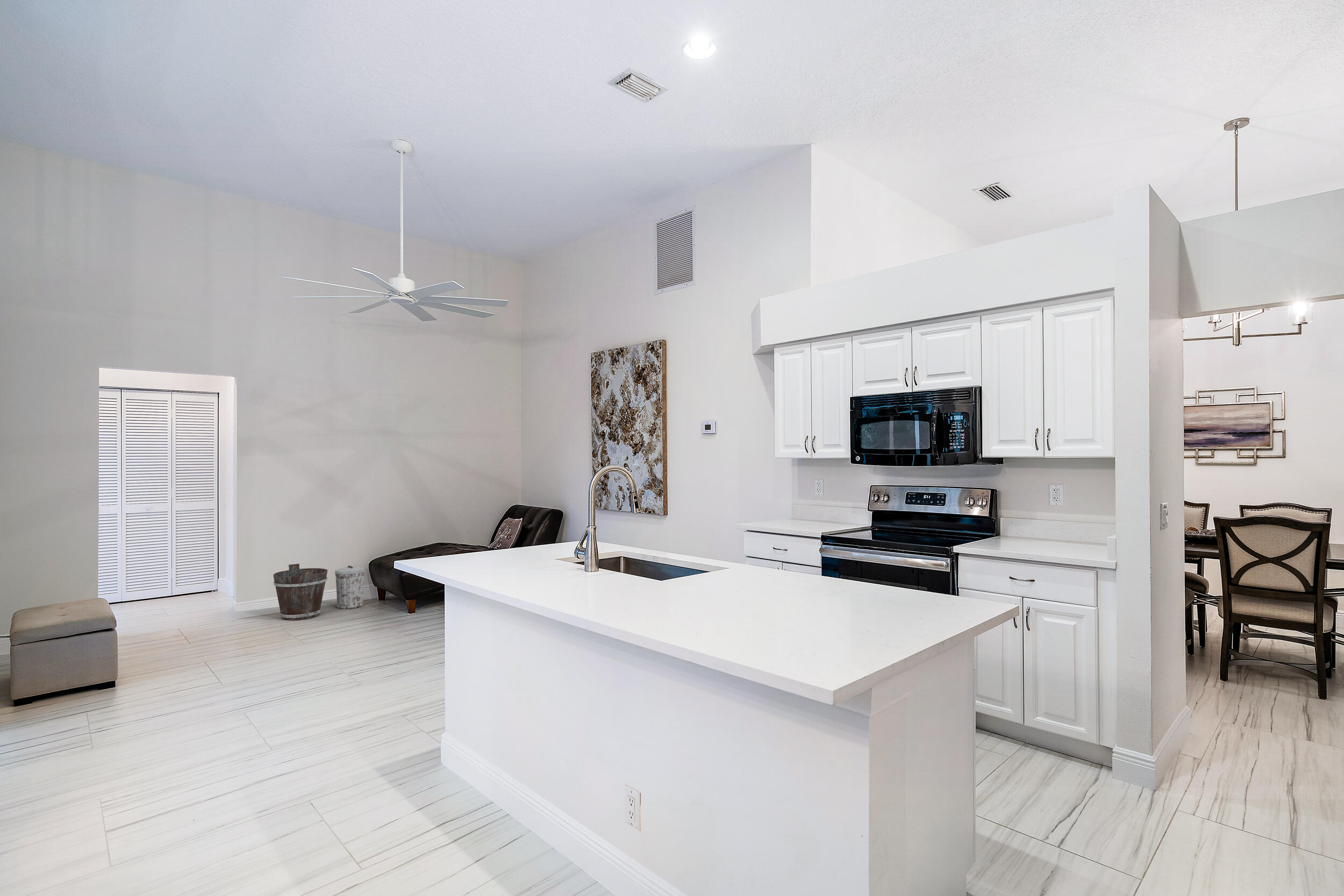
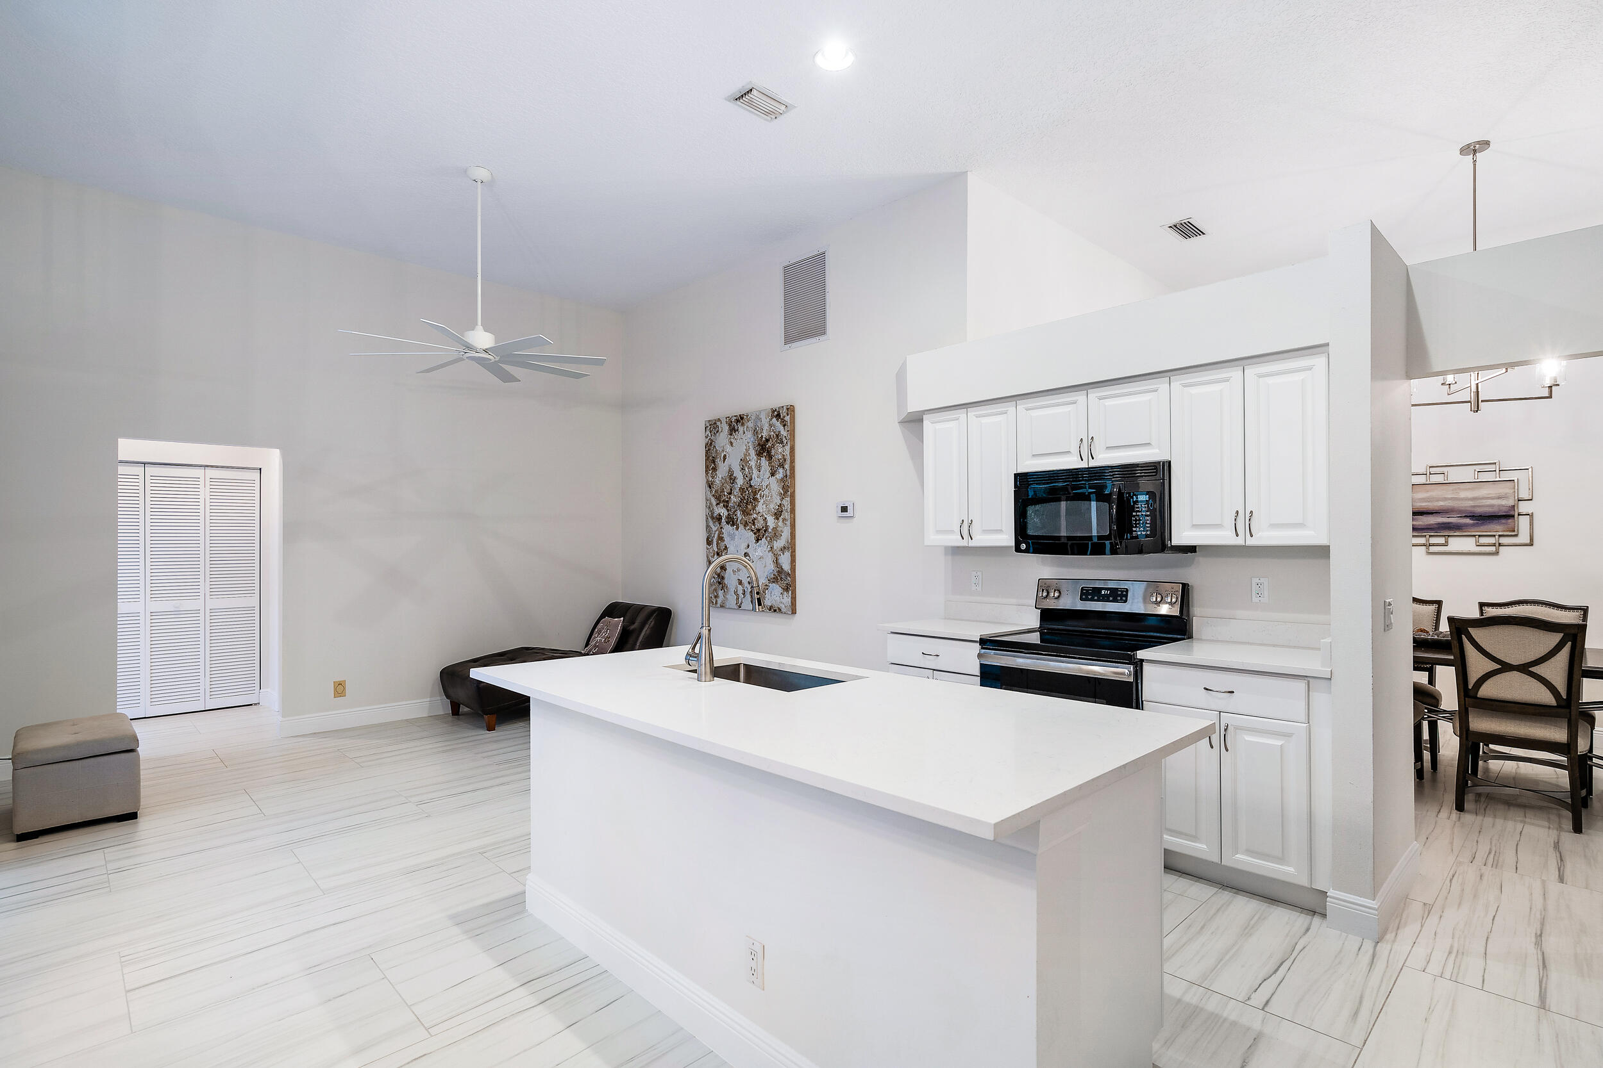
- trash can [334,565,366,610]
- bucket [273,563,328,621]
